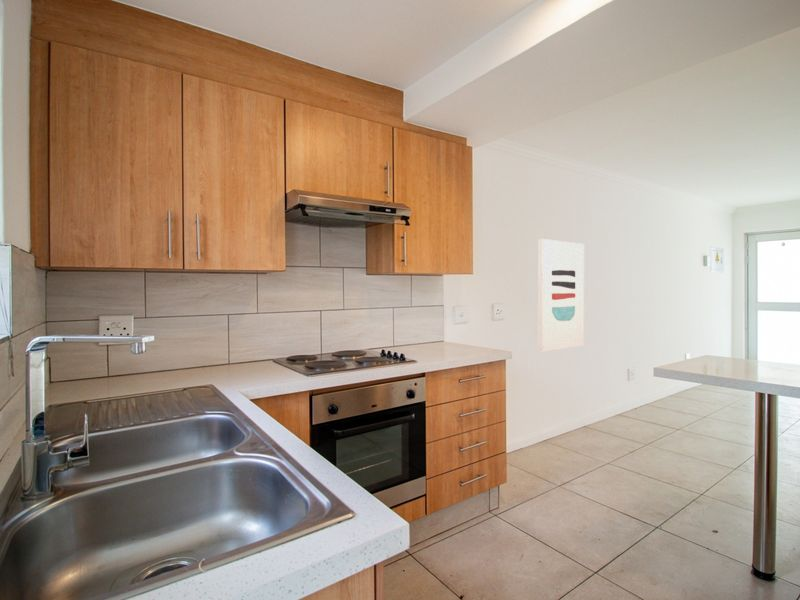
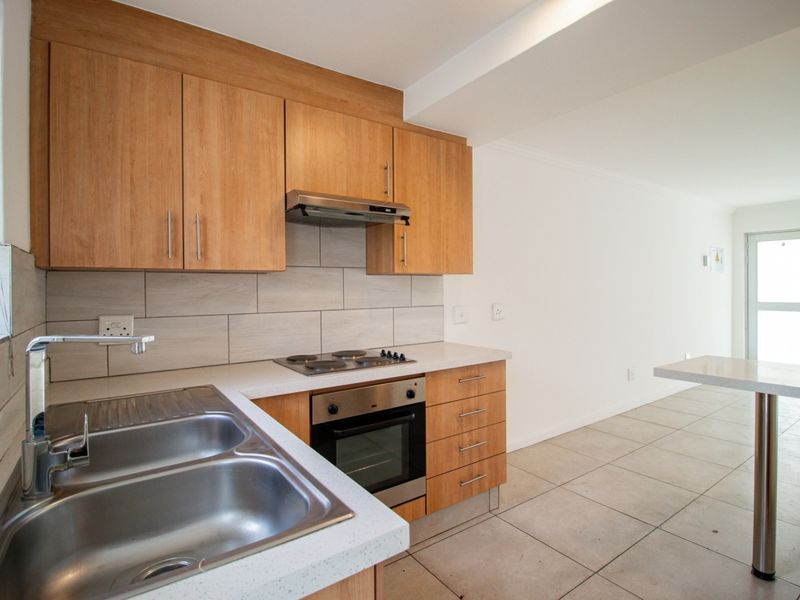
- wall art [538,238,585,352]
